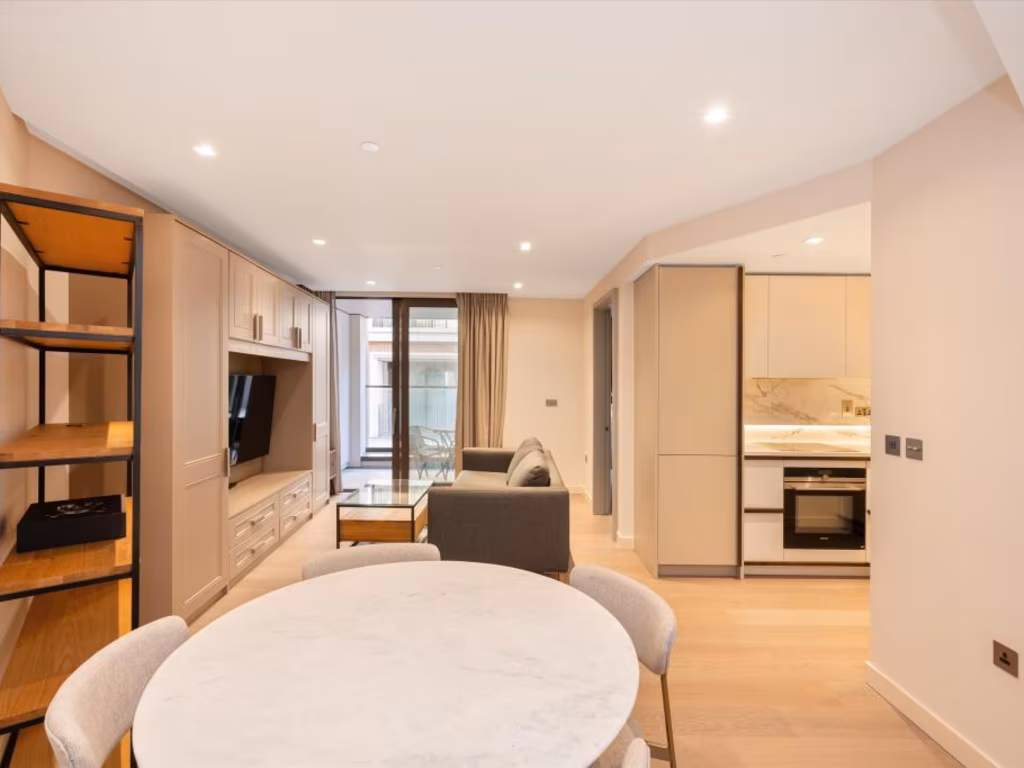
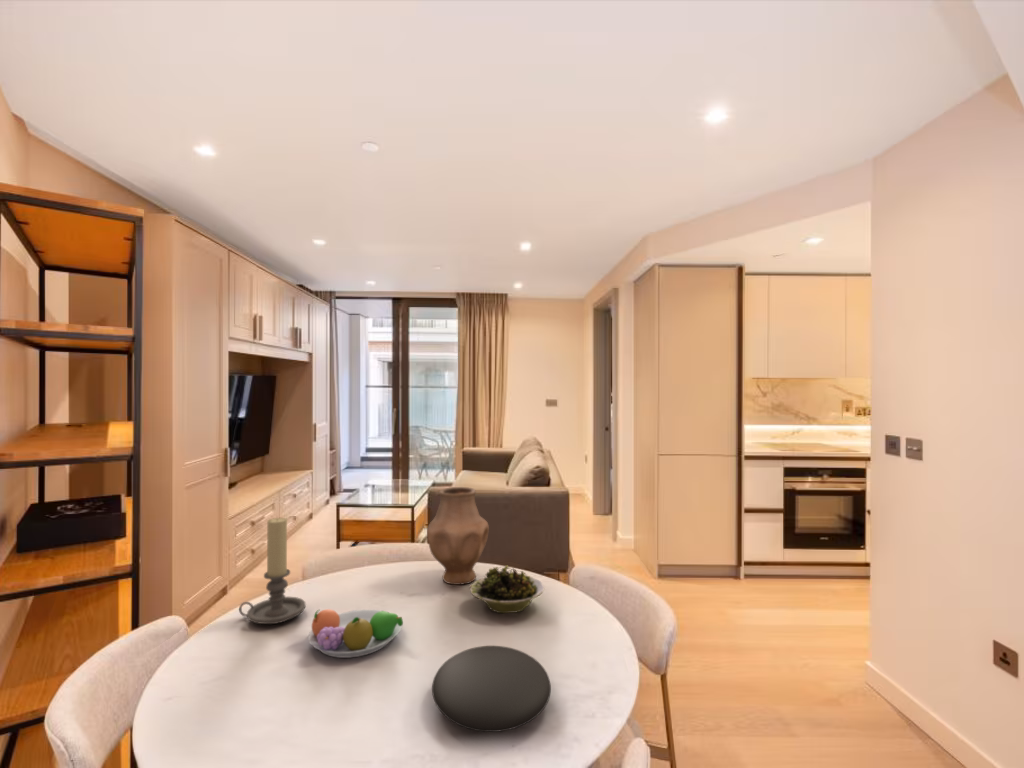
+ vase [426,486,490,586]
+ plate [431,645,552,733]
+ bowl [469,563,545,614]
+ fruit bowl [307,608,404,659]
+ candle holder [238,517,307,625]
